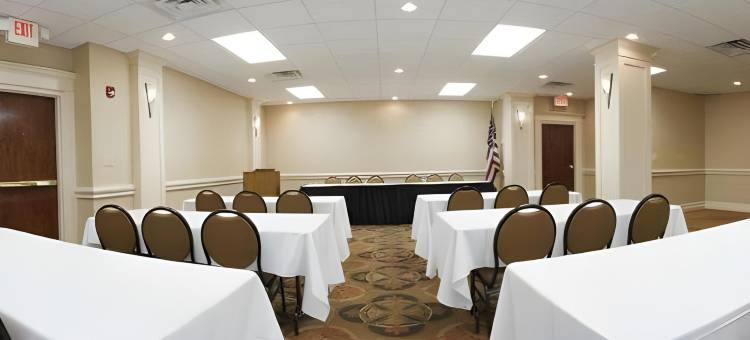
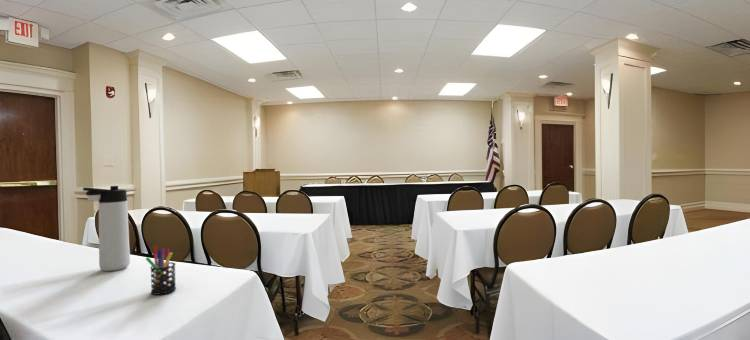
+ thermos bottle [82,185,131,272]
+ pen holder [145,245,177,296]
